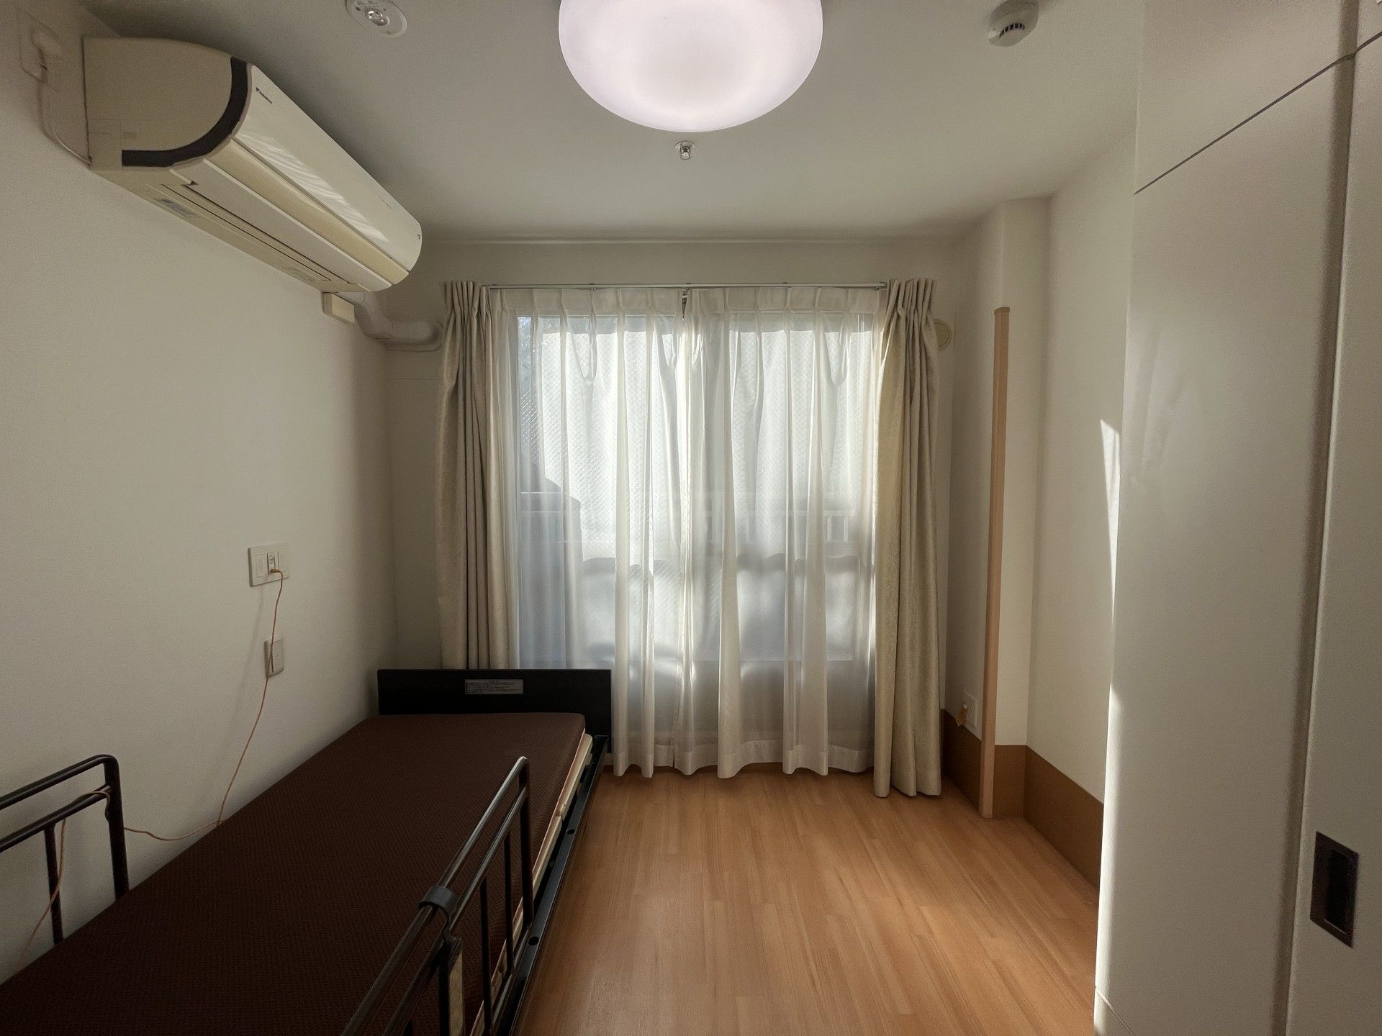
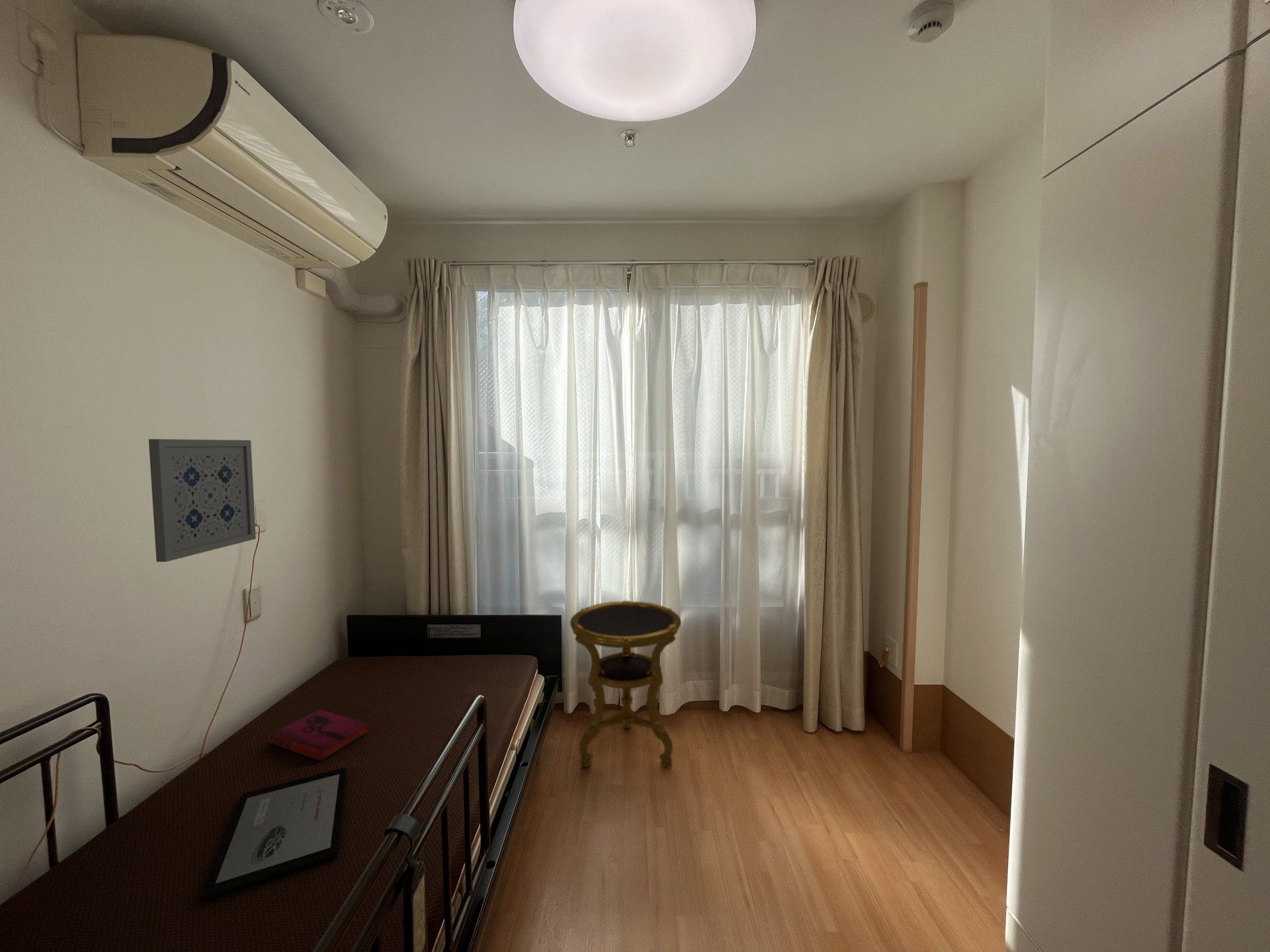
+ tablet [201,768,348,899]
+ side table [570,600,682,770]
+ hardback book [269,709,369,762]
+ wall art [148,438,257,563]
